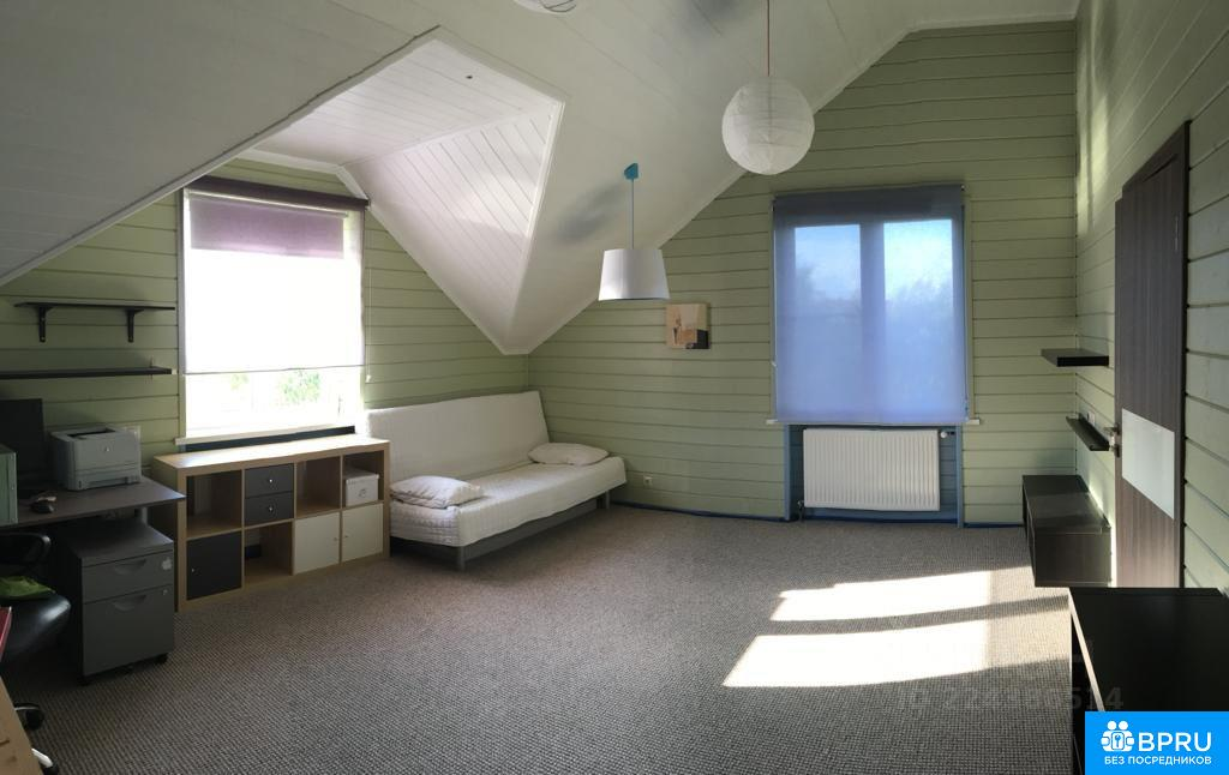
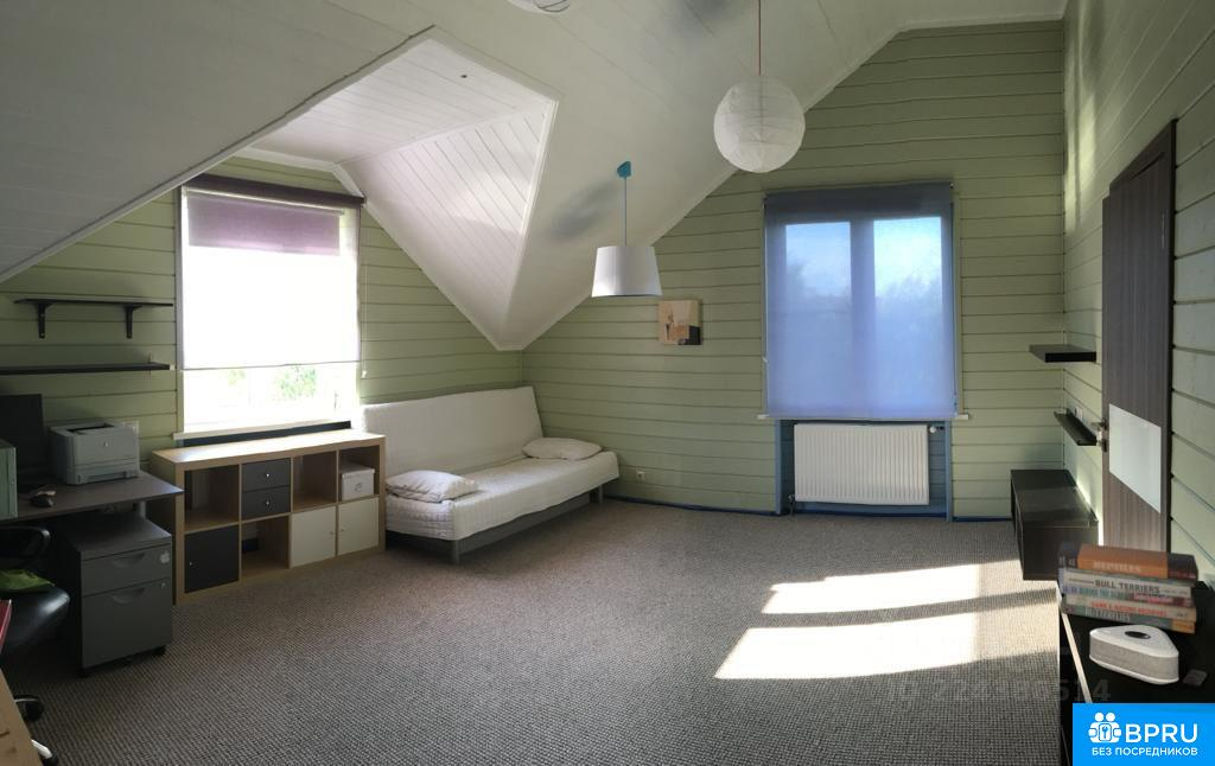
+ speaker [1088,624,1208,688]
+ book stack [1056,541,1200,634]
